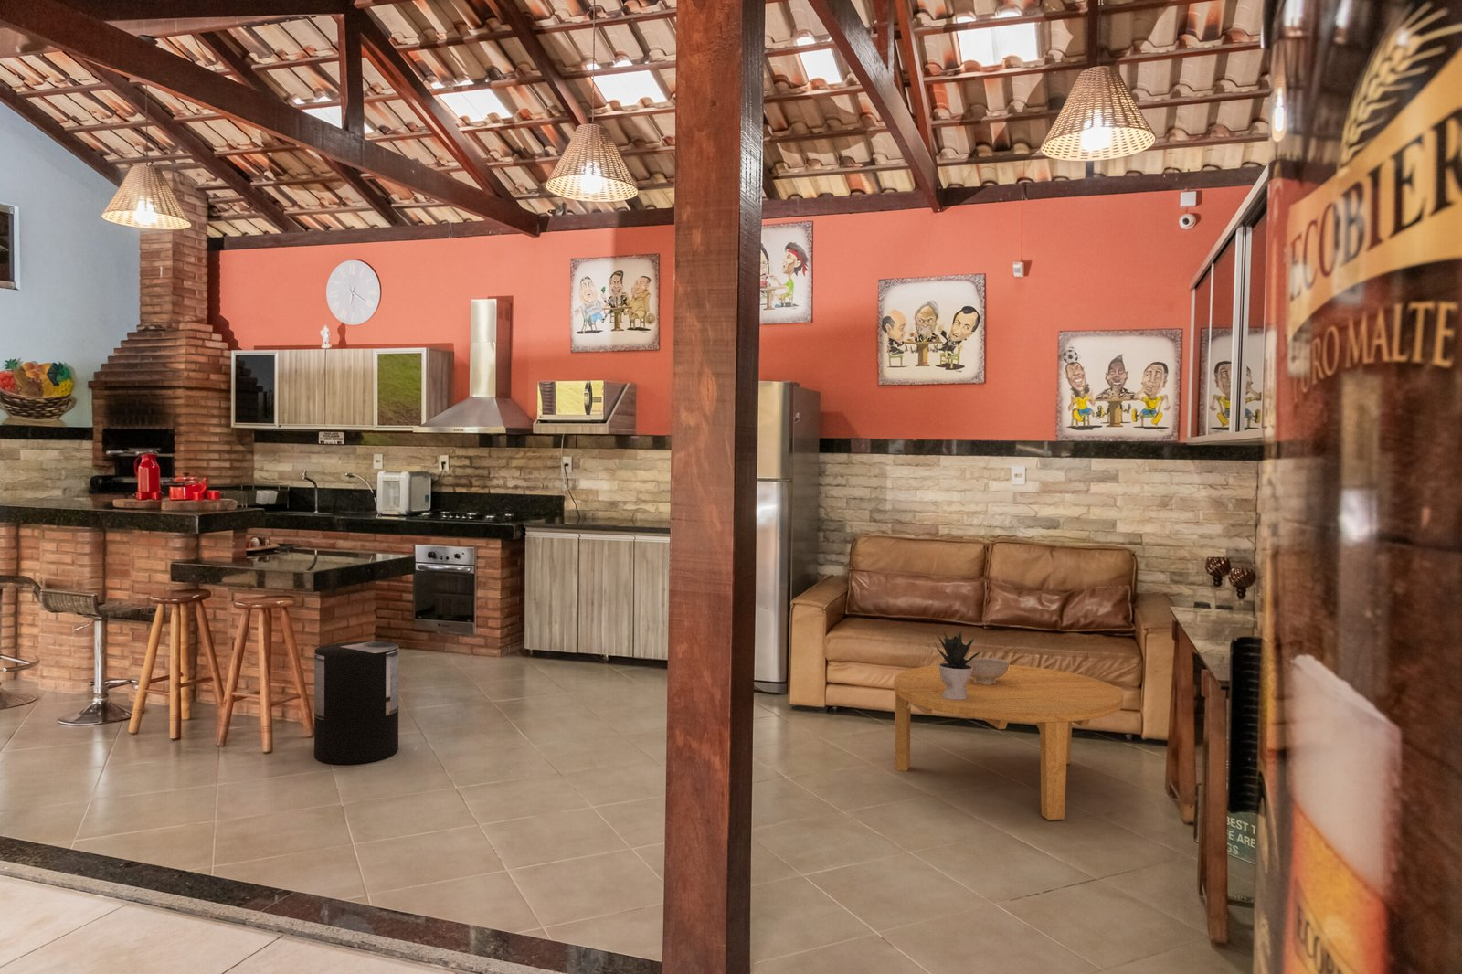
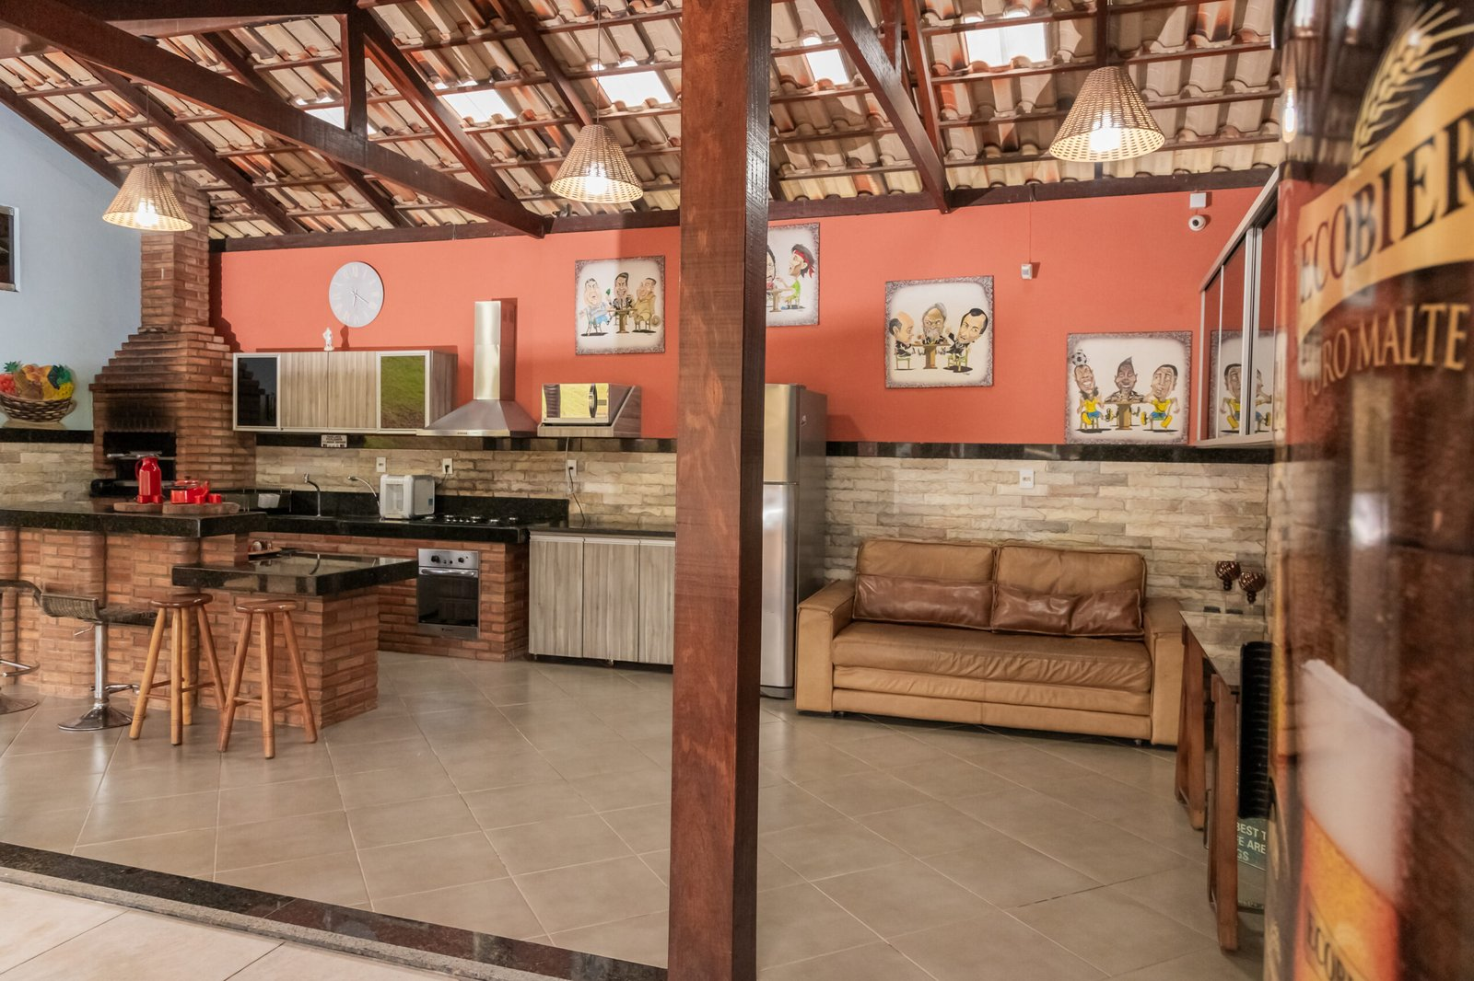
- trash can [313,640,399,765]
- decorative bowl [964,657,1011,685]
- potted plant [934,626,986,700]
- coffee table [892,664,1124,821]
